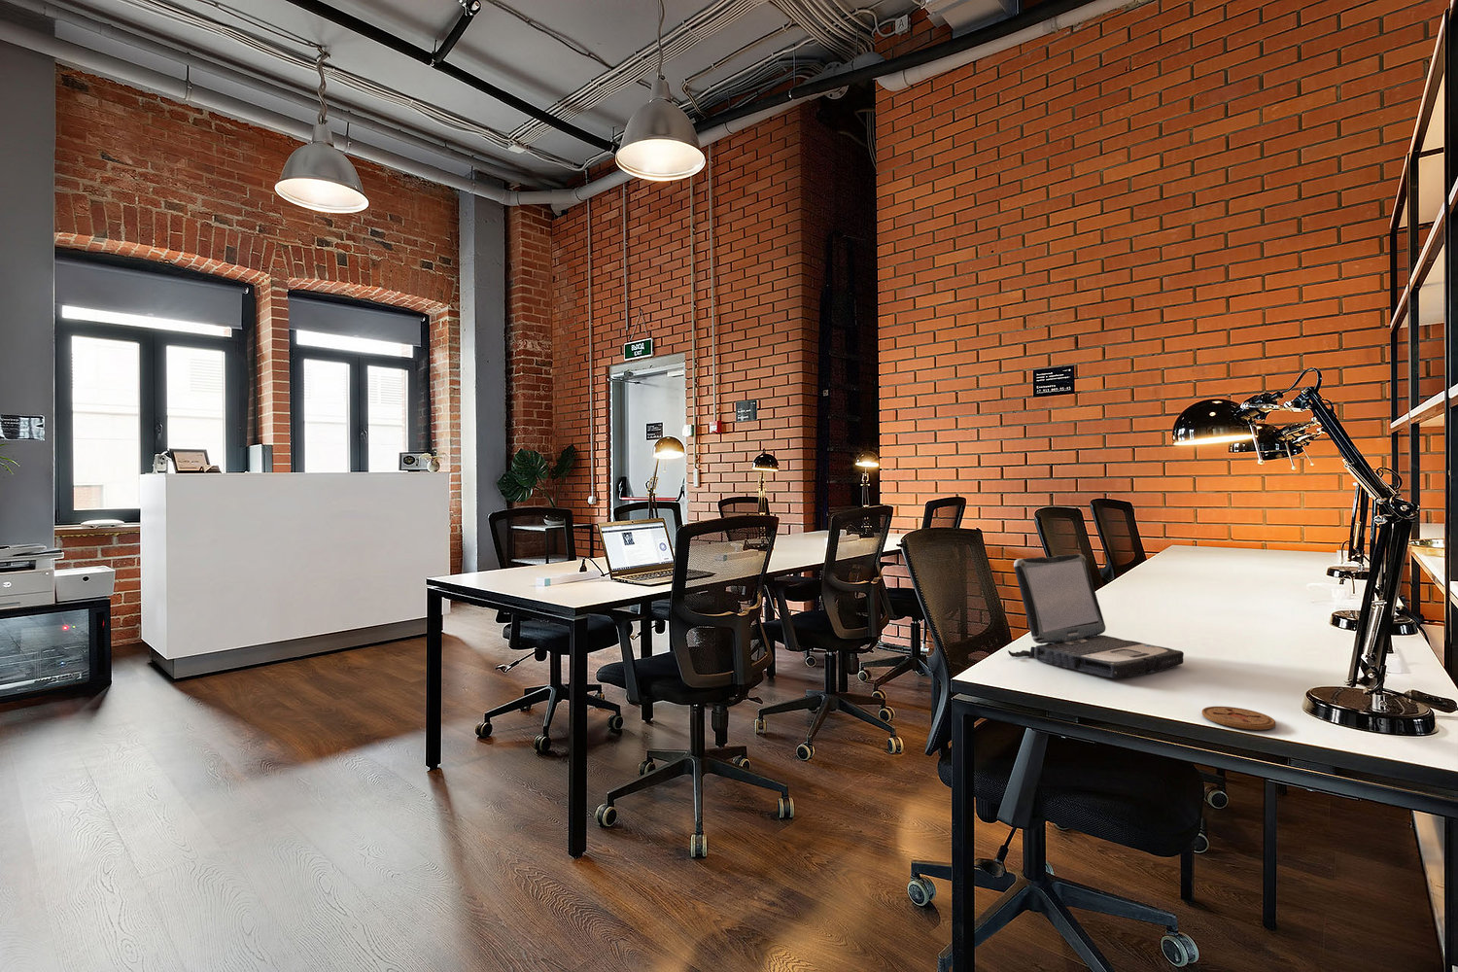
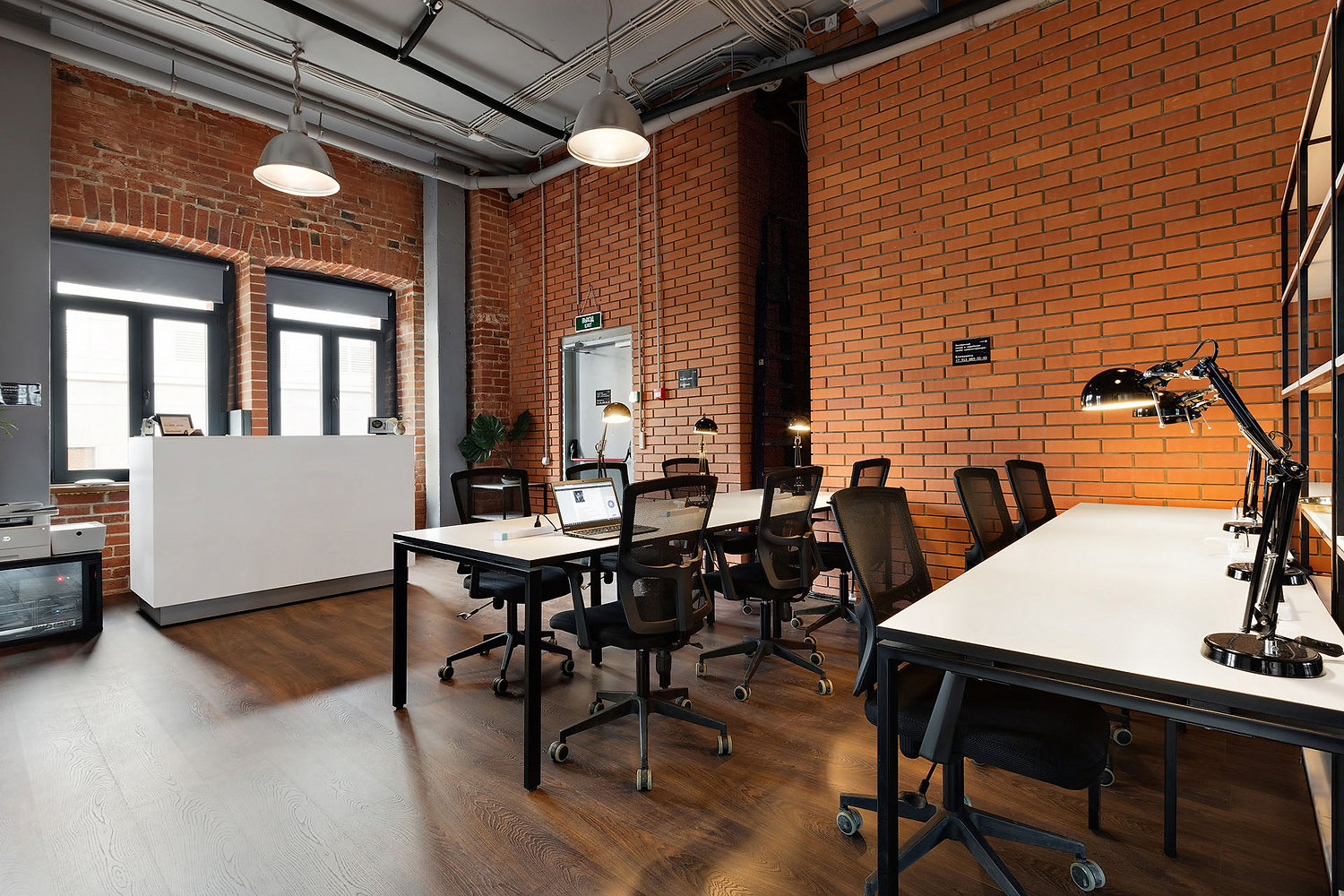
- coaster [1201,705,1276,731]
- laptop [1007,553,1185,679]
